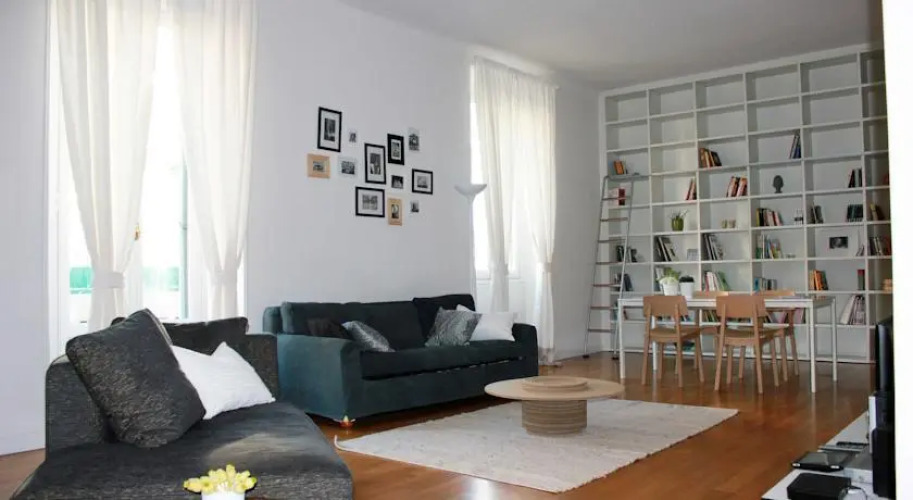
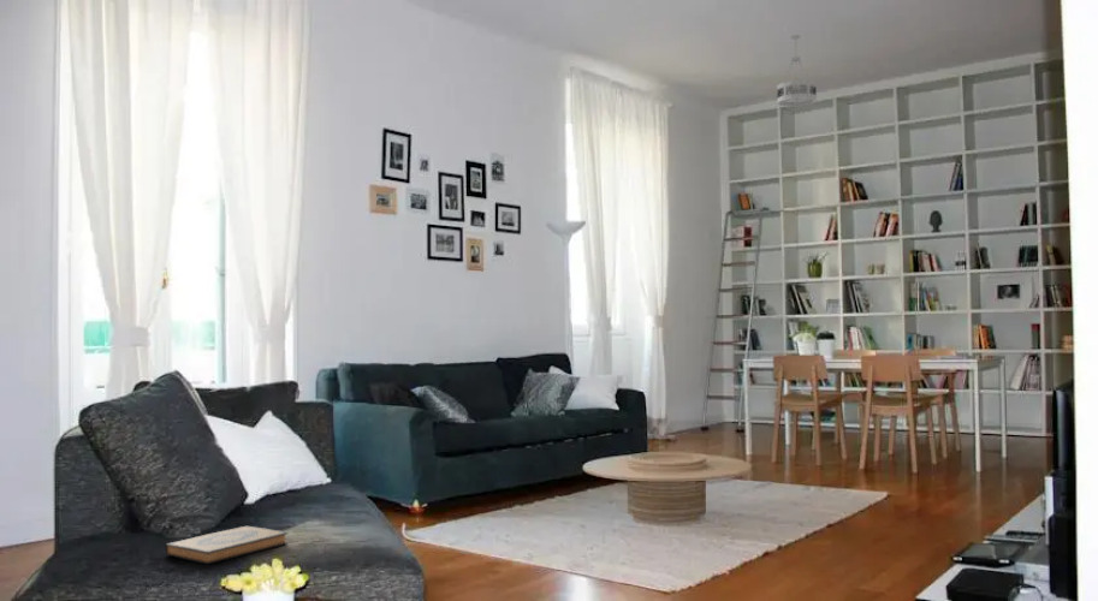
+ hardback book [165,525,289,565]
+ ceiling light fixture [776,34,818,108]
